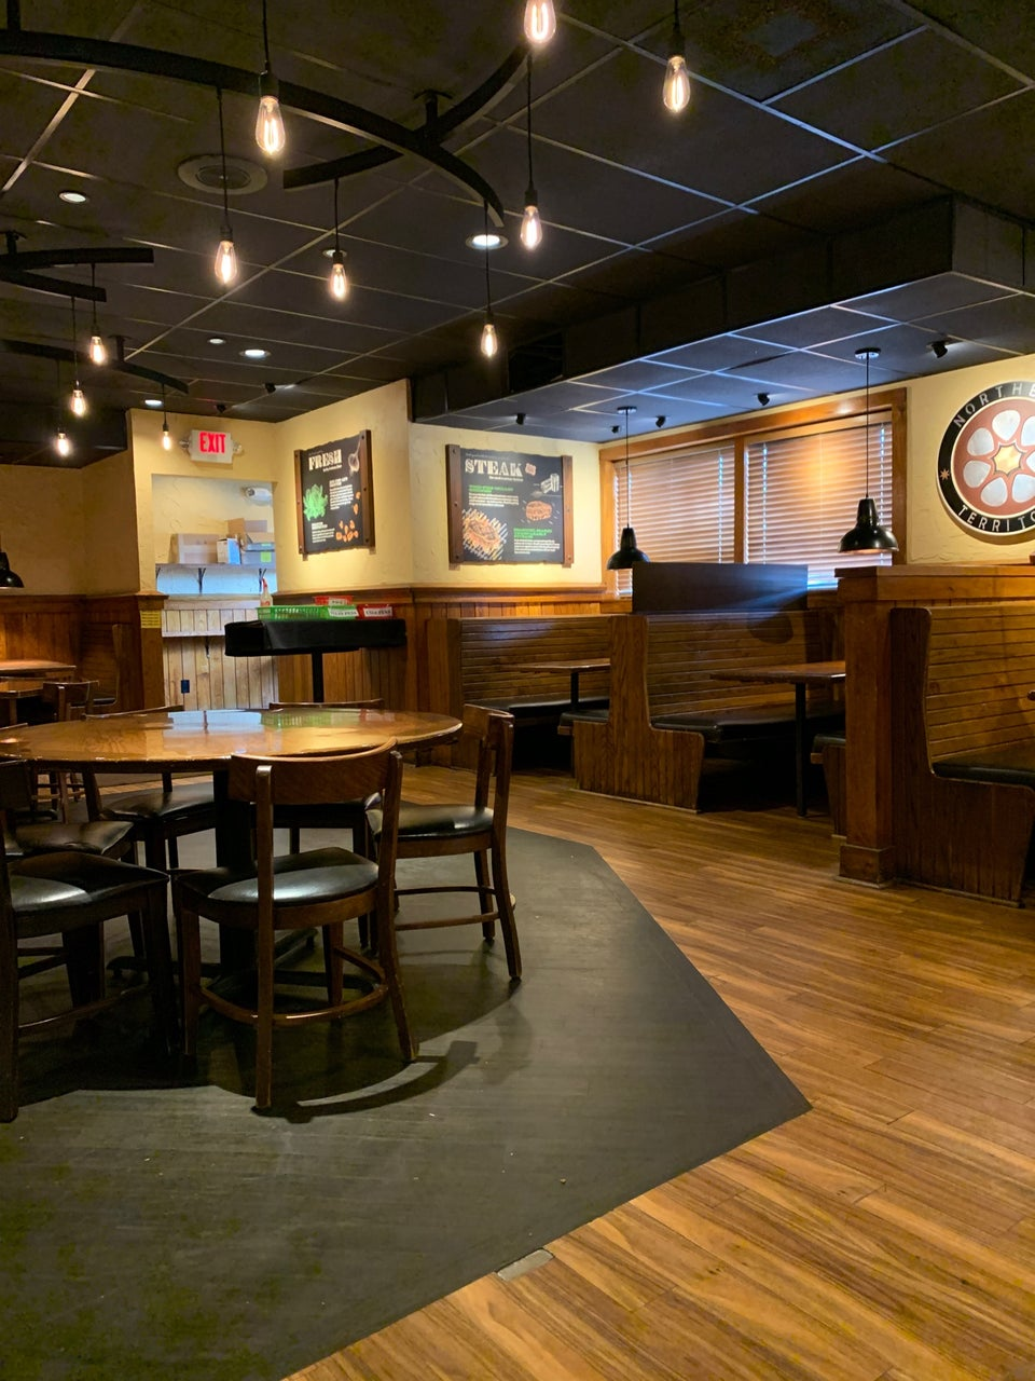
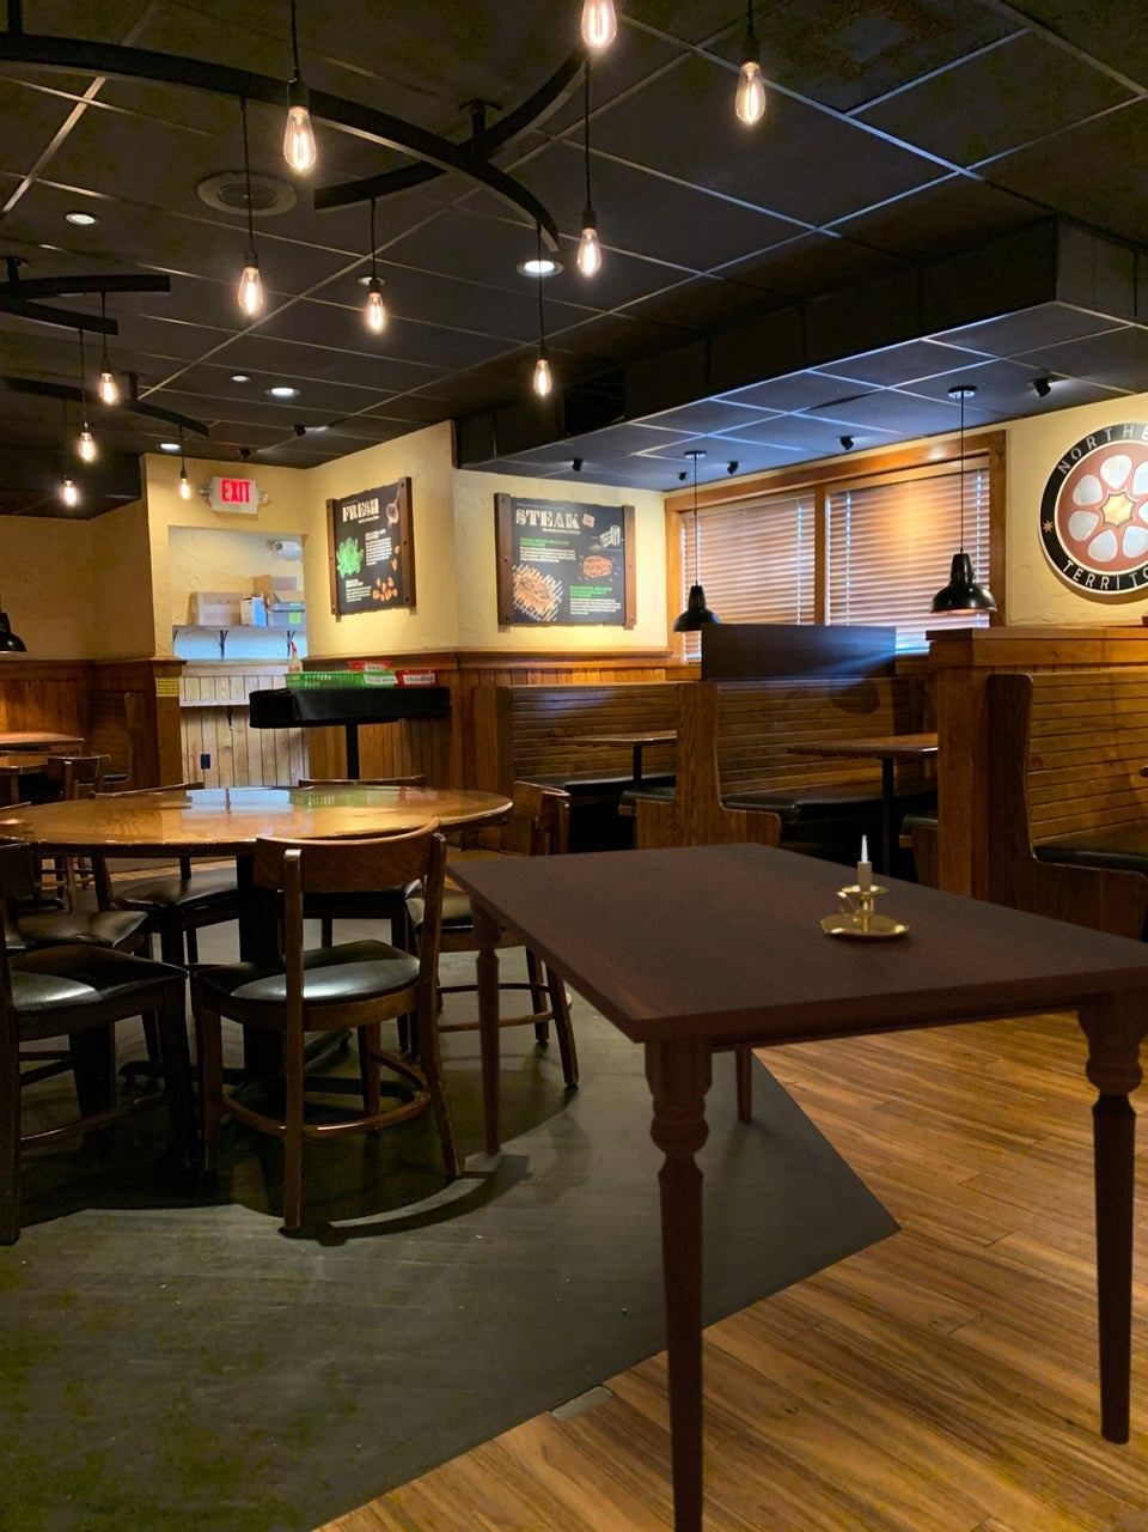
+ candle holder [822,835,910,943]
+ dining table [444,842,1148,1532]
